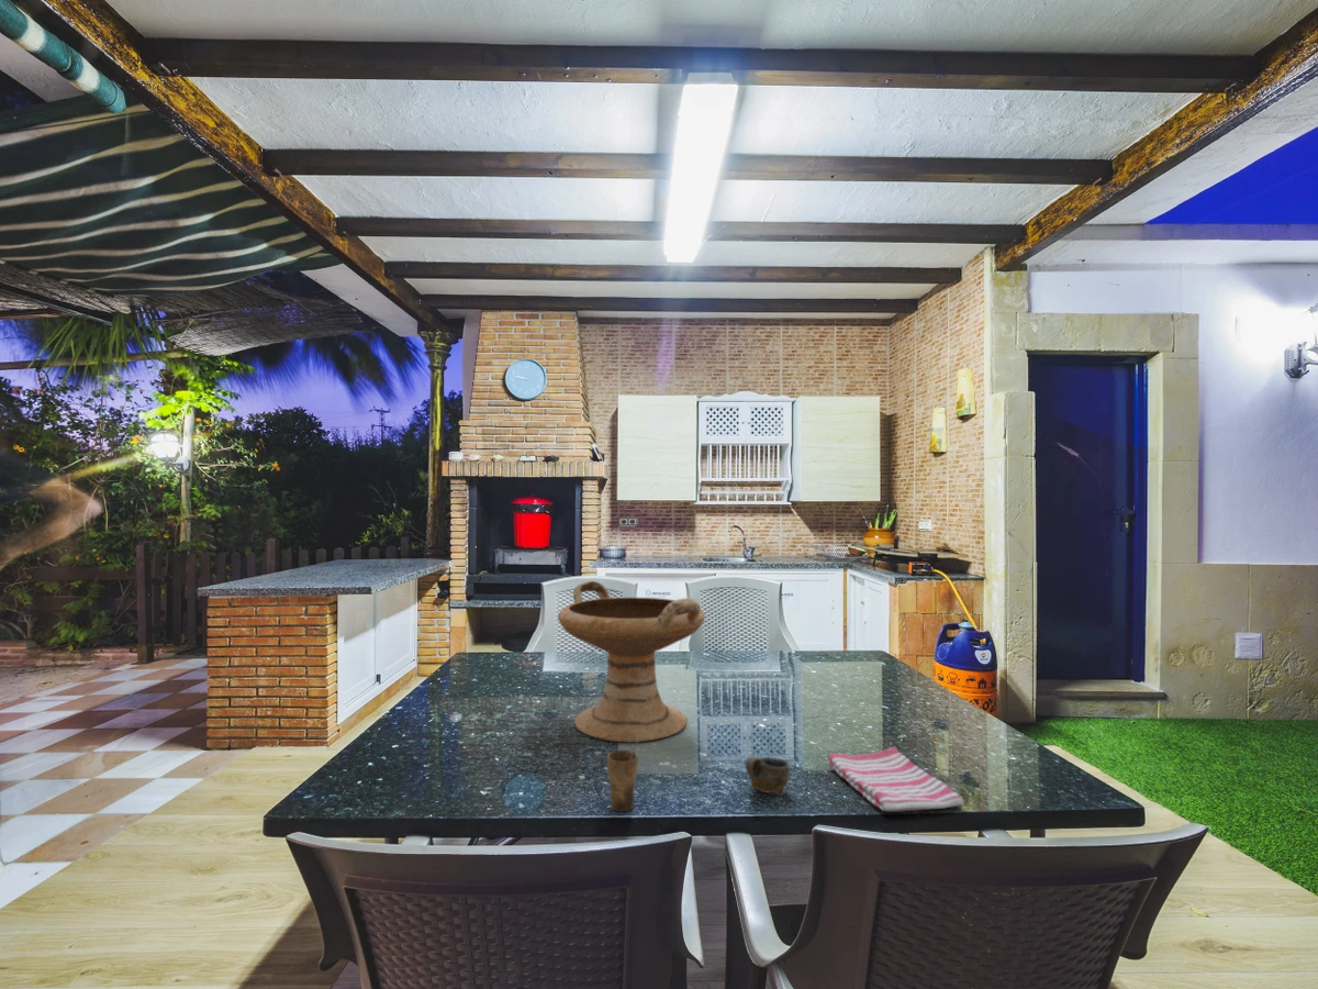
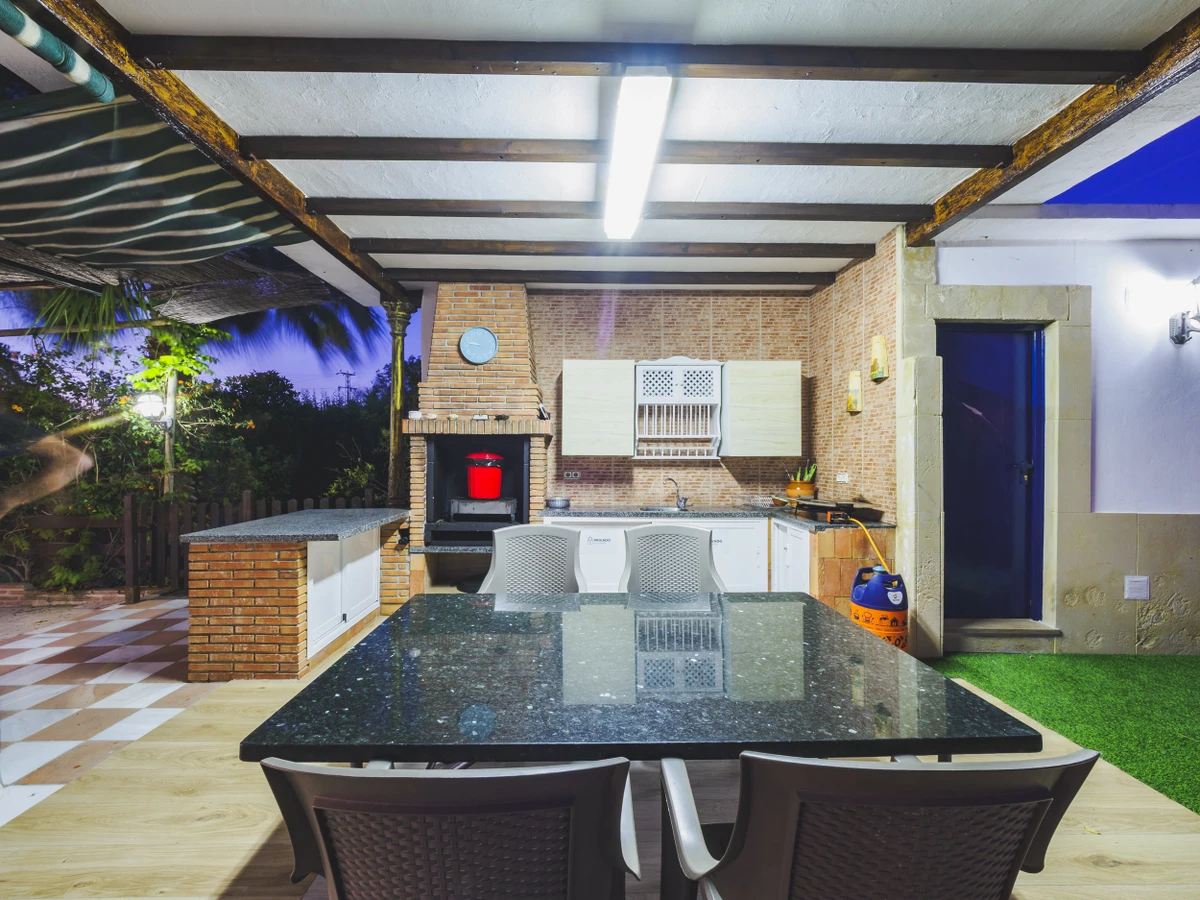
- dish towel [827,746,964,813]
- decorative bowl [557,580,706,744]
- cup [606,741,639,813]
- cup [744,755,791,796]
